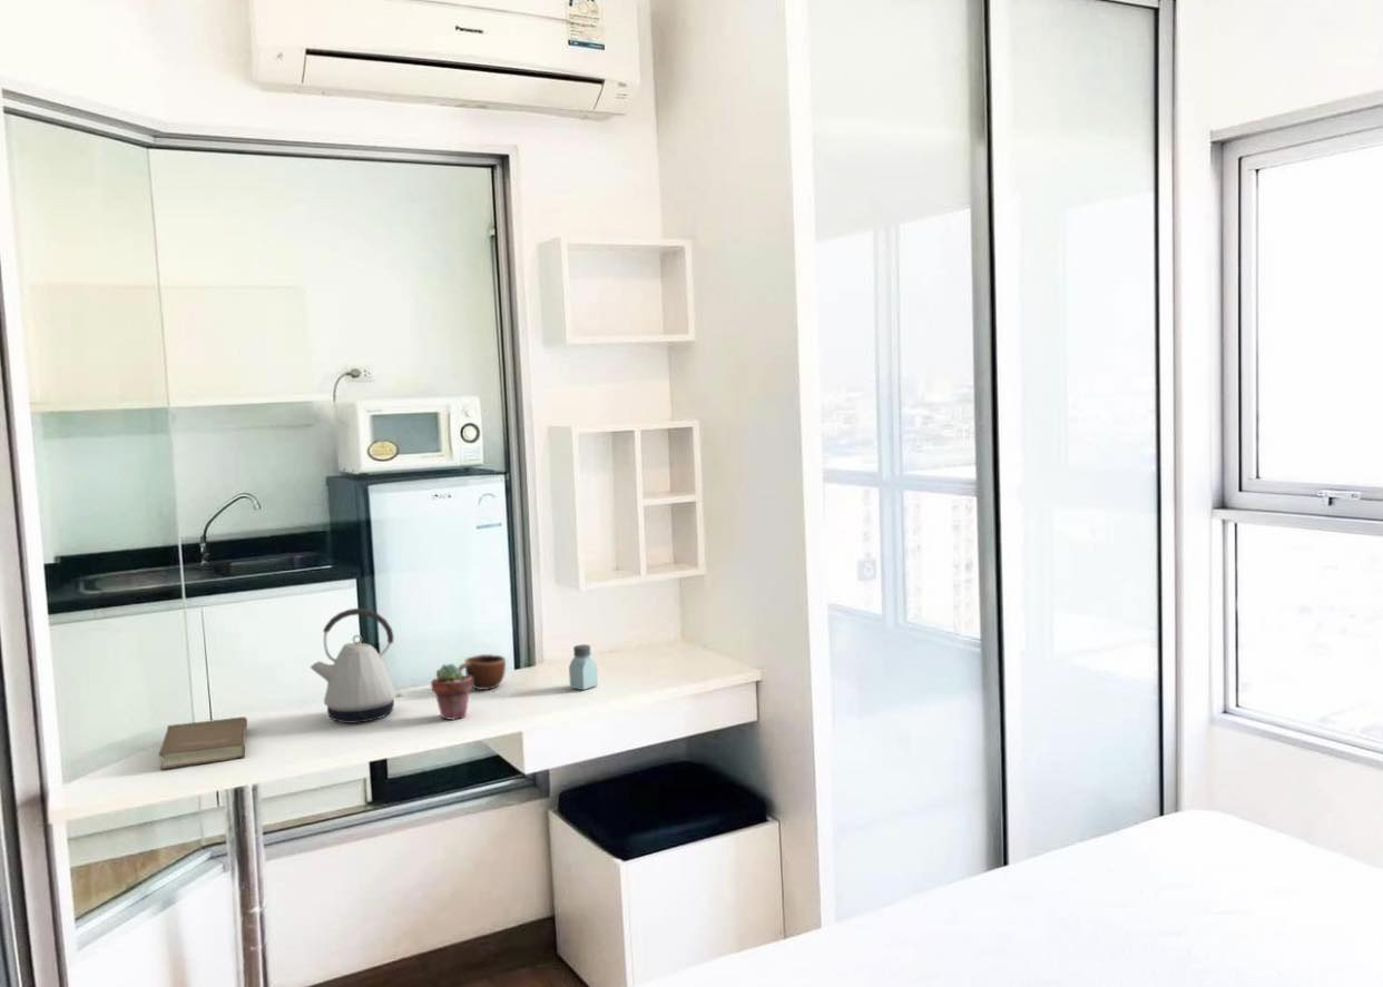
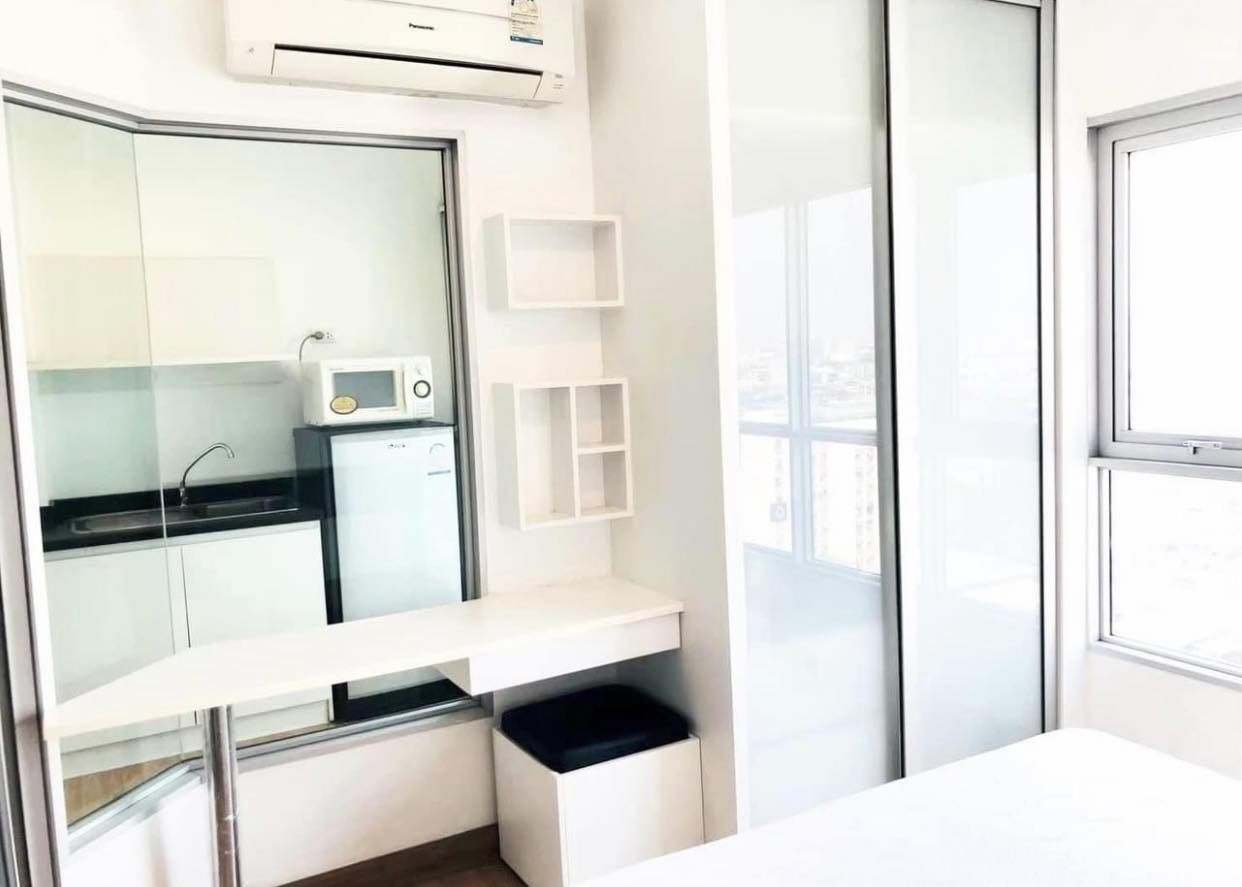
- potted succulent [430,662,473,721]
- book [158,715,248,770]
- mug [458,653,507,691]
- kettle [310,608,403,724]
- saltshaker [568,643,599,691]
